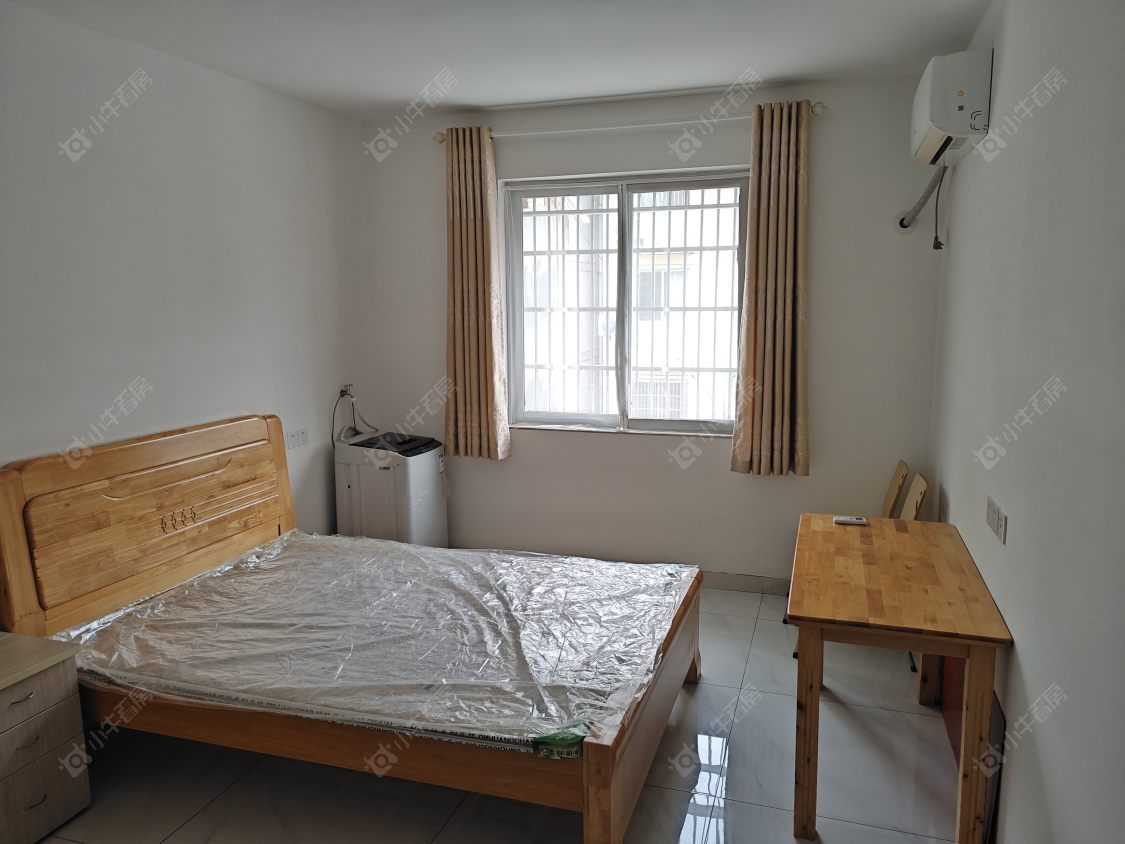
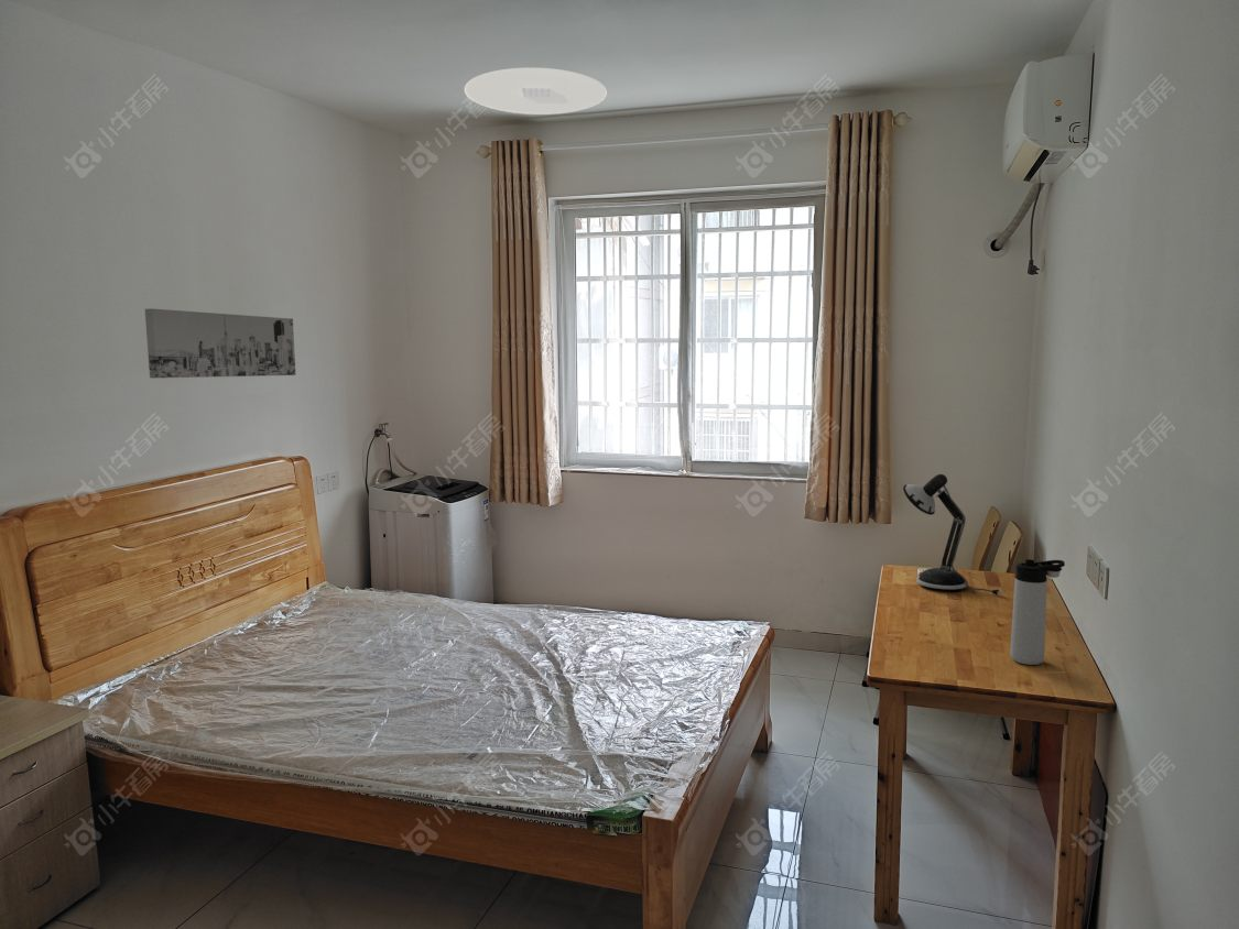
+ desk lamp [902,473,1003,597]
+ ceiling light [464,67,608,116]
+ thermos bottle [1009,558,1066,666]
+ wall art [144,307,297,379]
